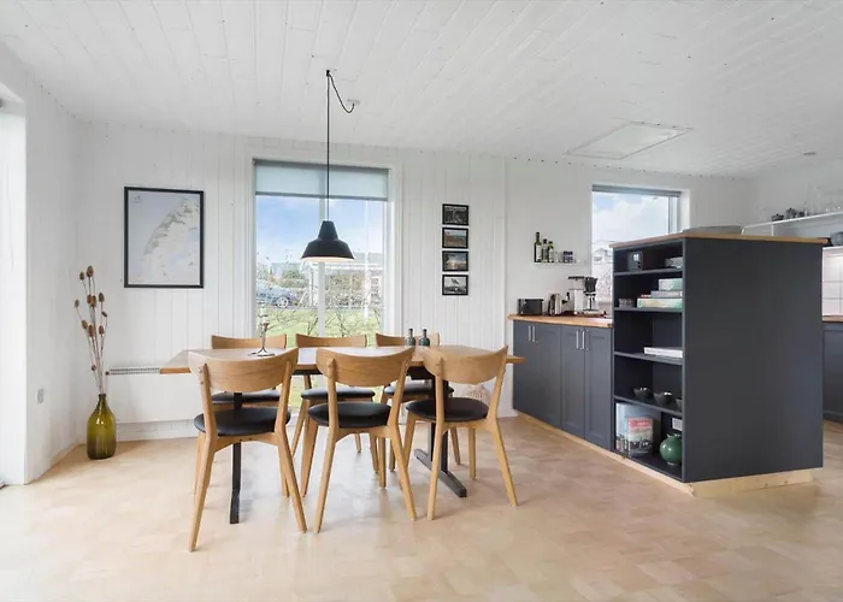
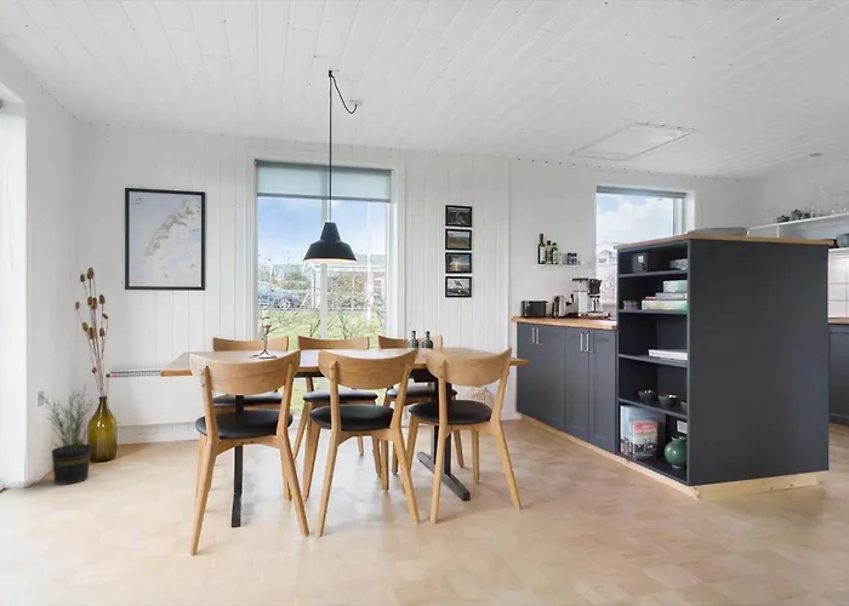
+ potted plant [30,382,101,486]
